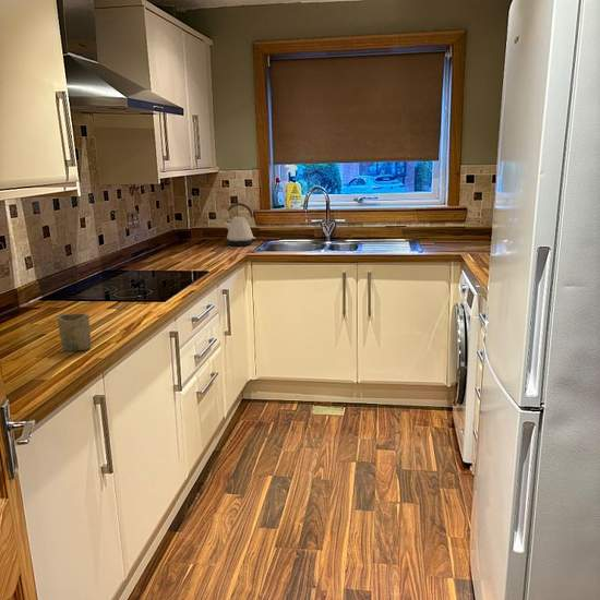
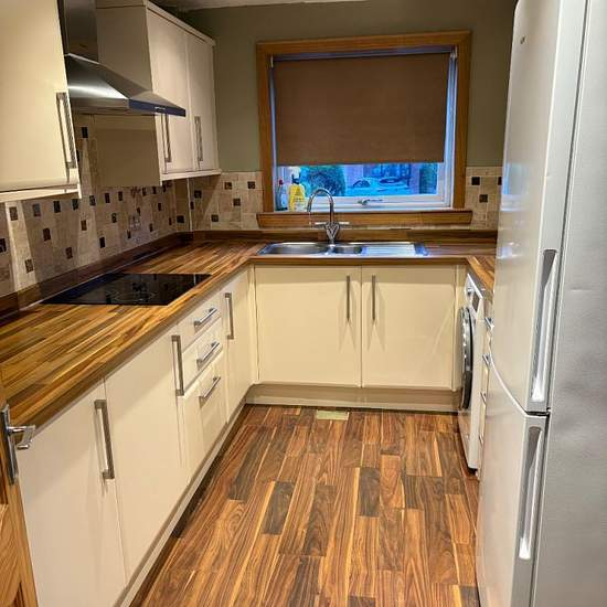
- cup [57,313,92,352]
- kettle [221,202,256,247]
